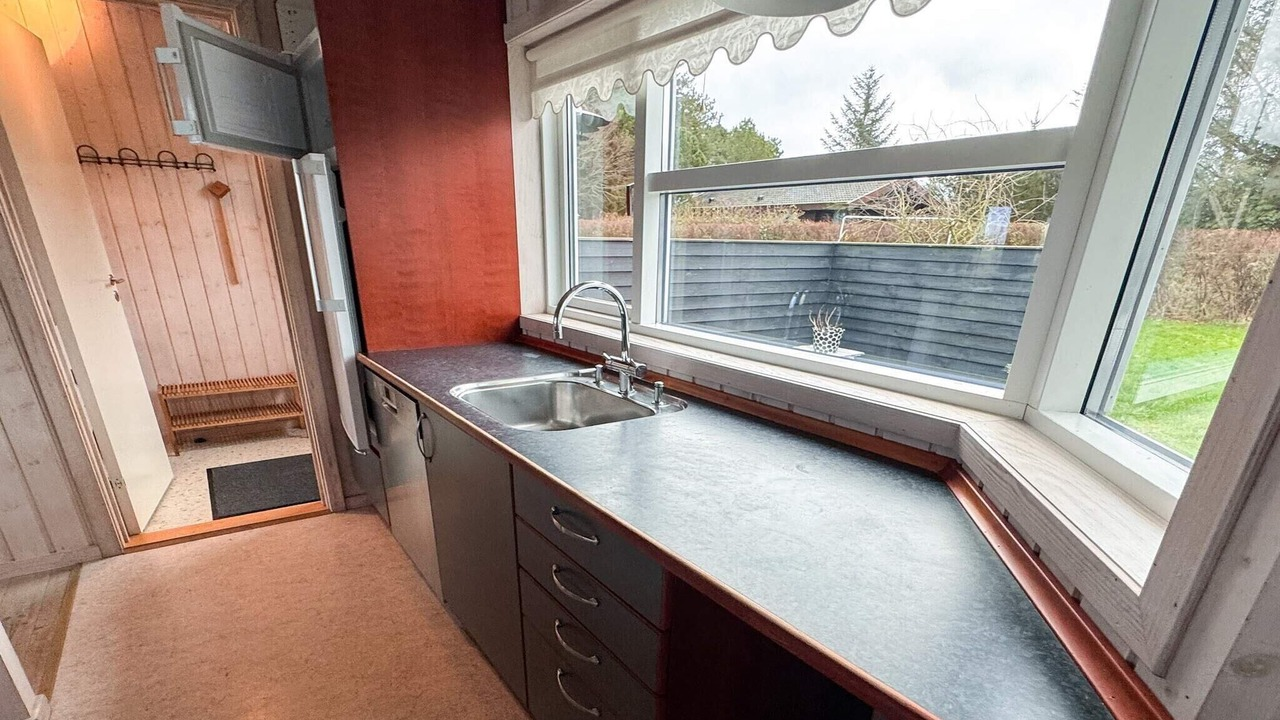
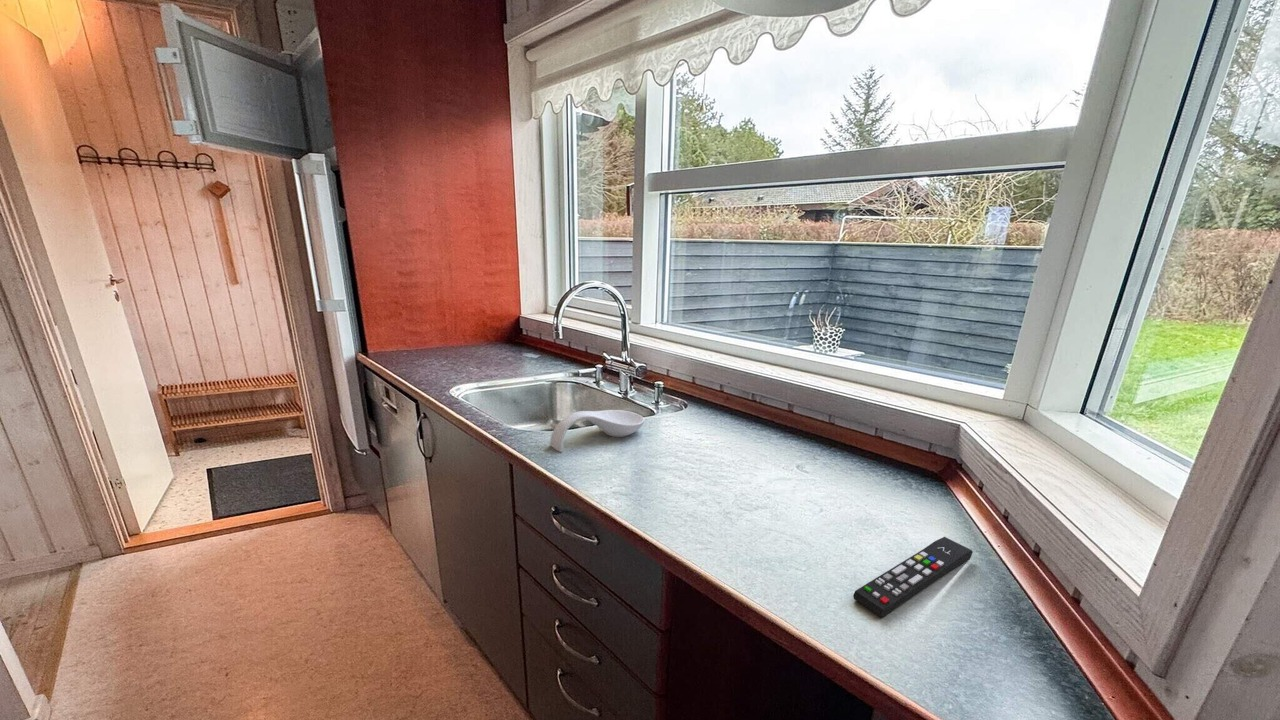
+ remote control [852,536,974,619]
+ spoon rest [549,409,646,453]
